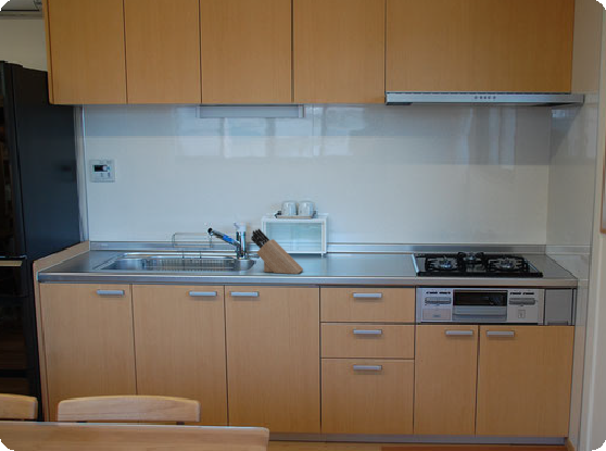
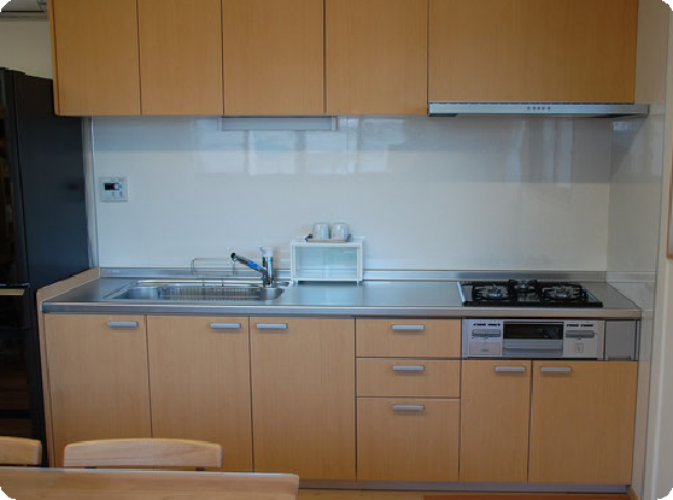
- knife block [250,227,304,275]
